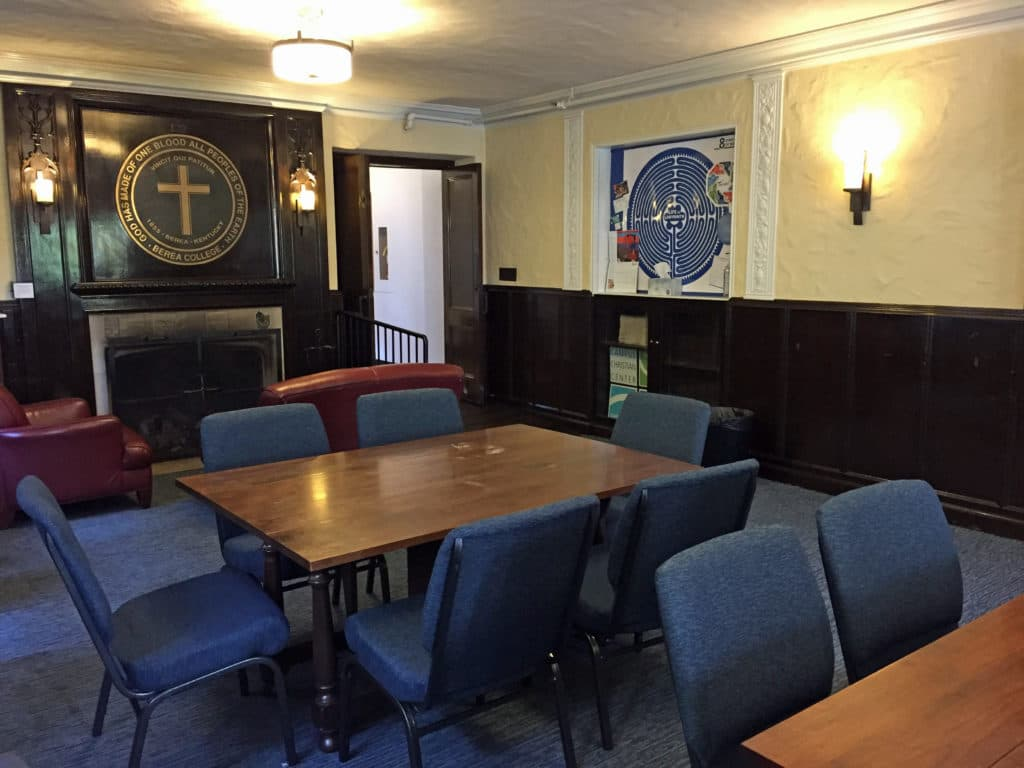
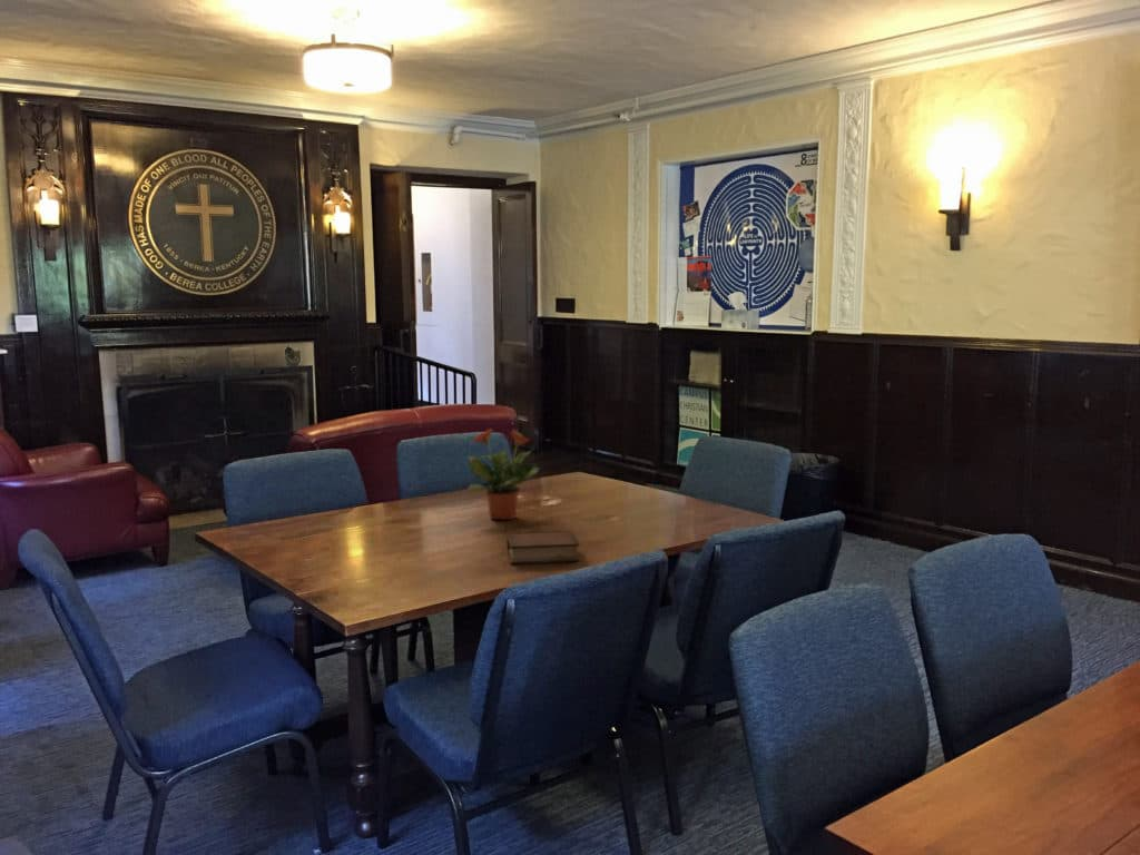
+ potted plant [465,428,540,521]
+ book [505,531,581,566]
